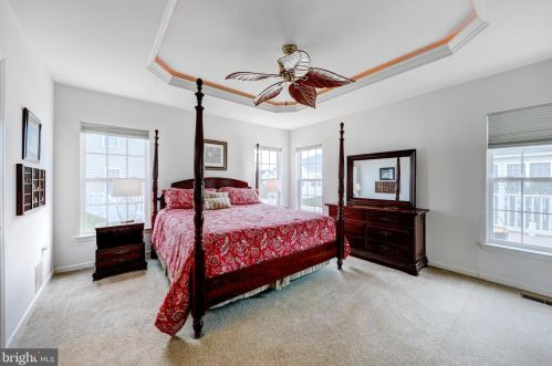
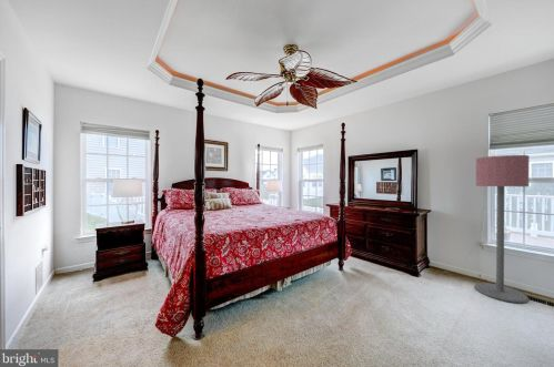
+ floor lamp [473,154,530,304]
